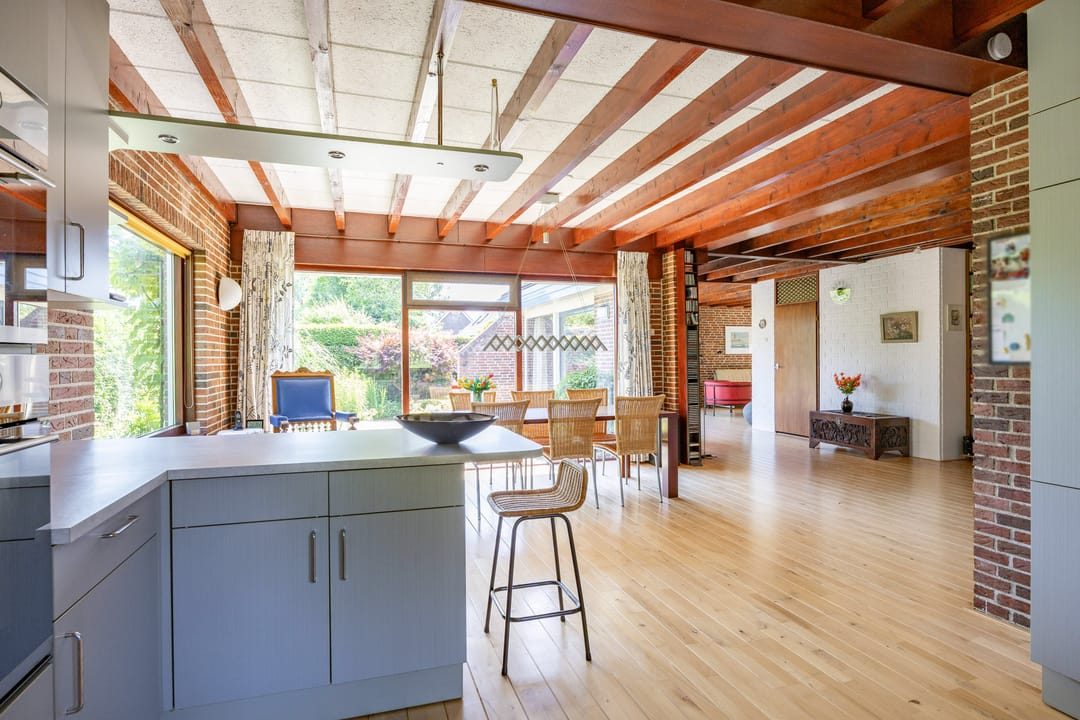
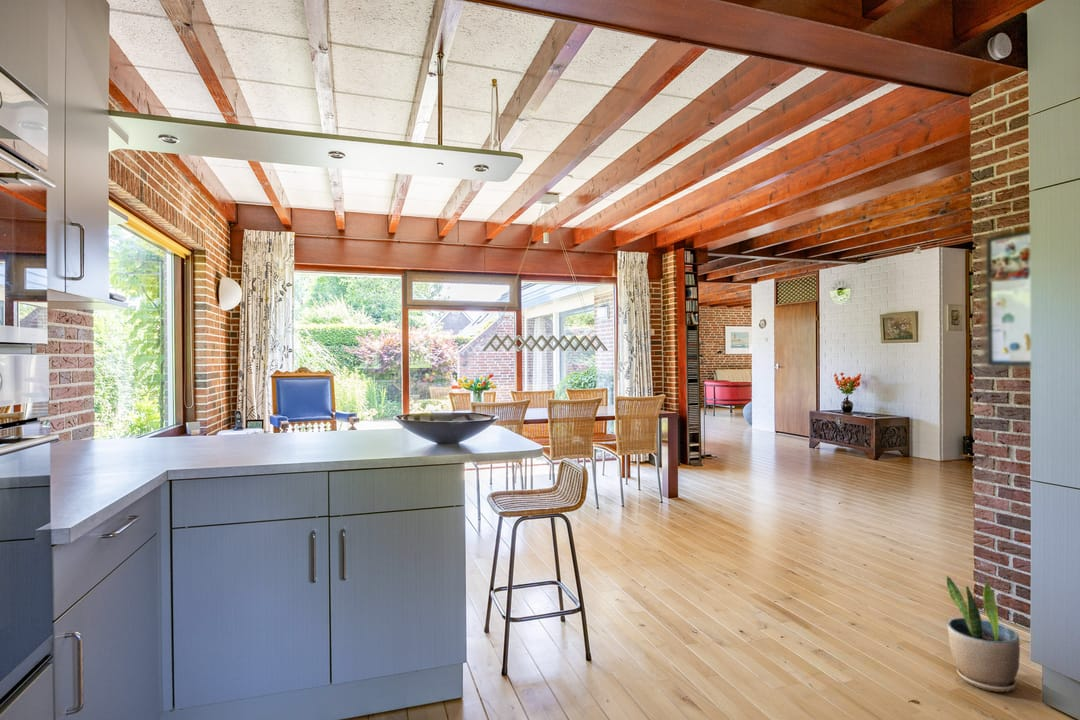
+ potted plant [945,575,1021,693]
